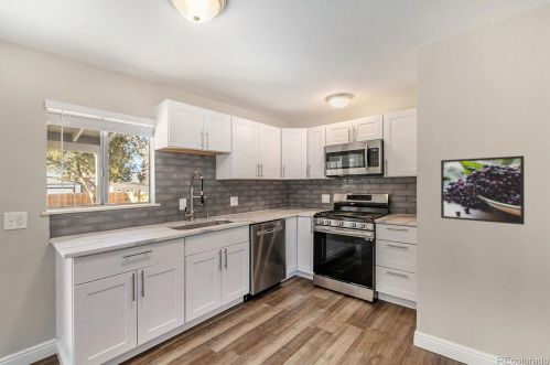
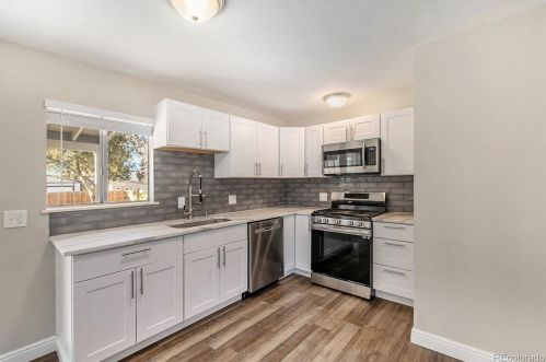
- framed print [440,154,526,226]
